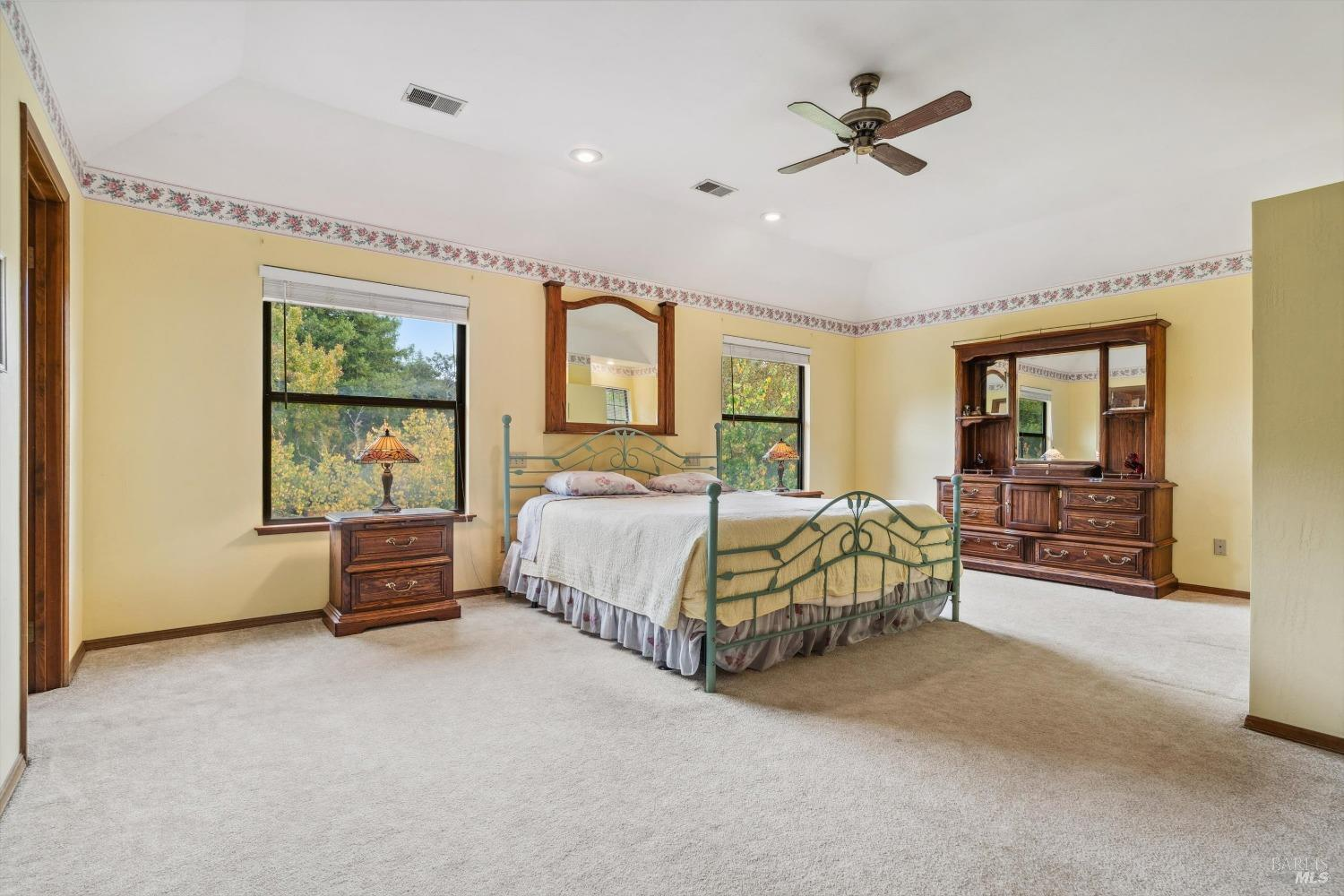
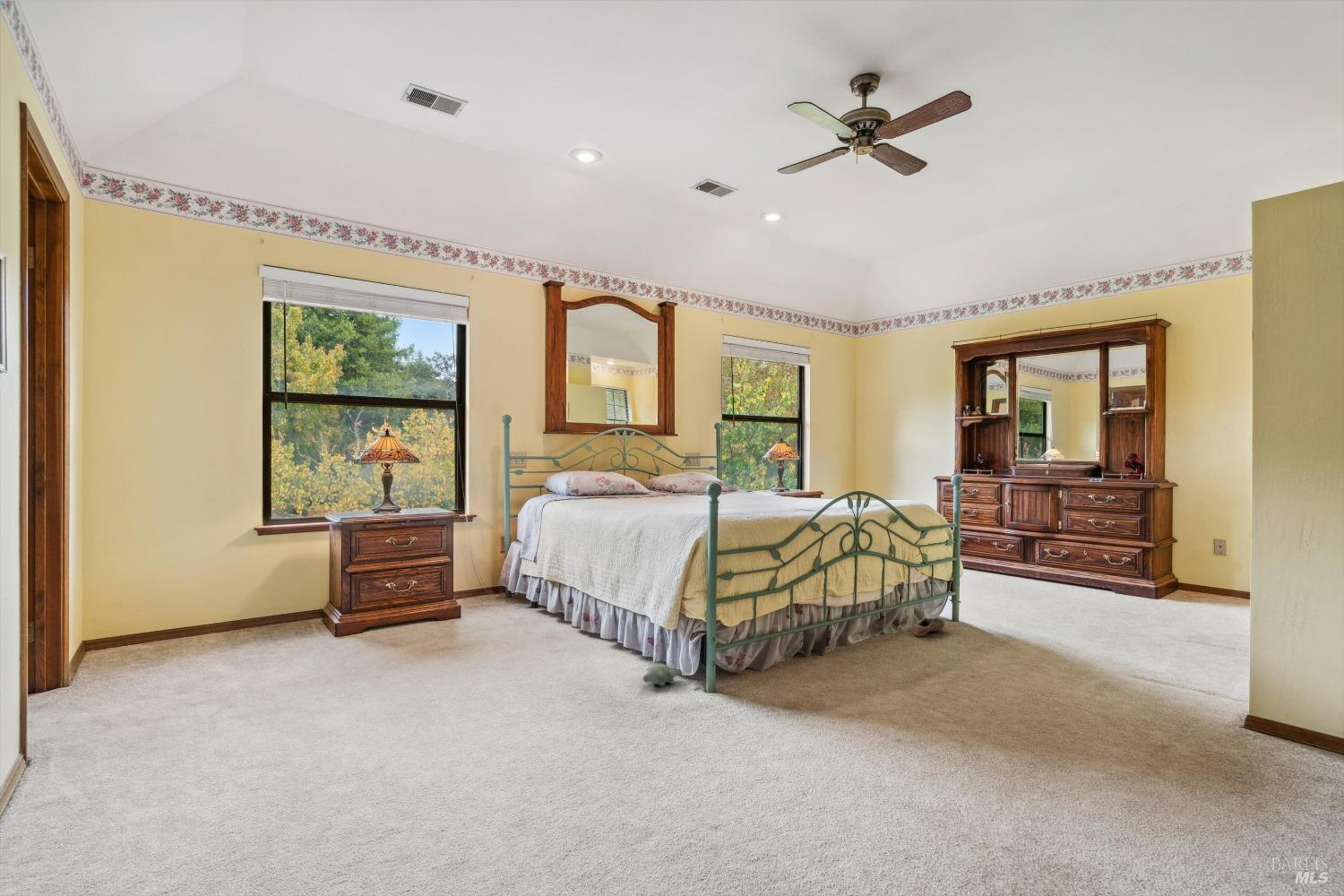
+ shoe [913,617,945,637]
+ plush toy [642,663,685,686]
